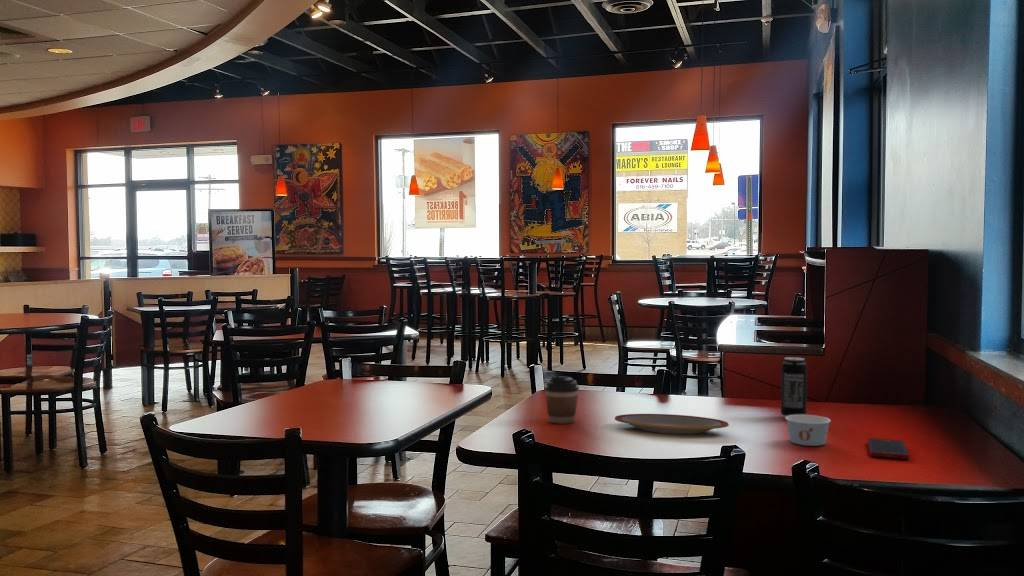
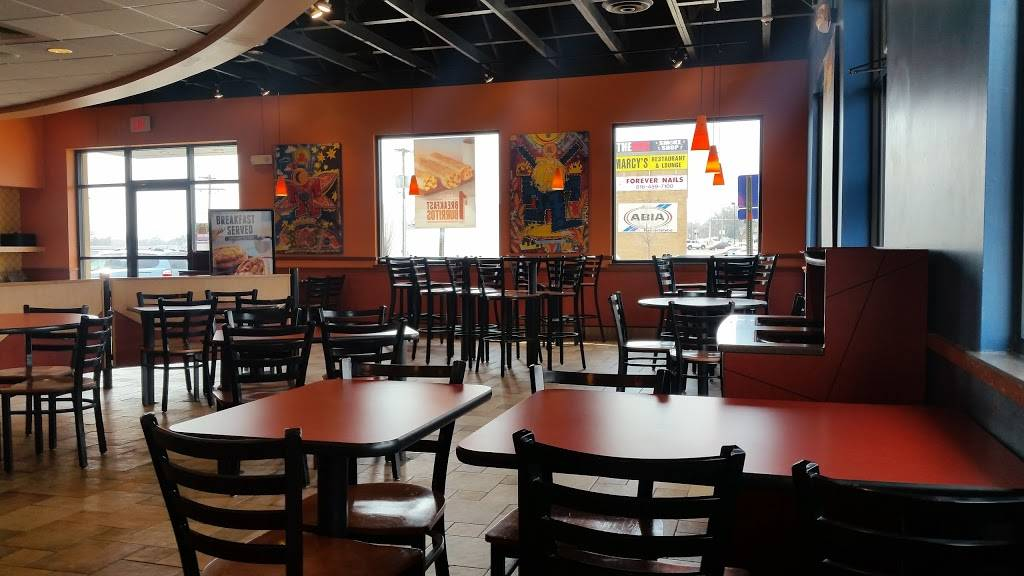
- plate [614,413,730,435]
- cell phone [867,437,910,460]
- coffee cup [543,375,580,425]
- beverage can [780,356,808,419]
- paper cup [784,414,832,447]
